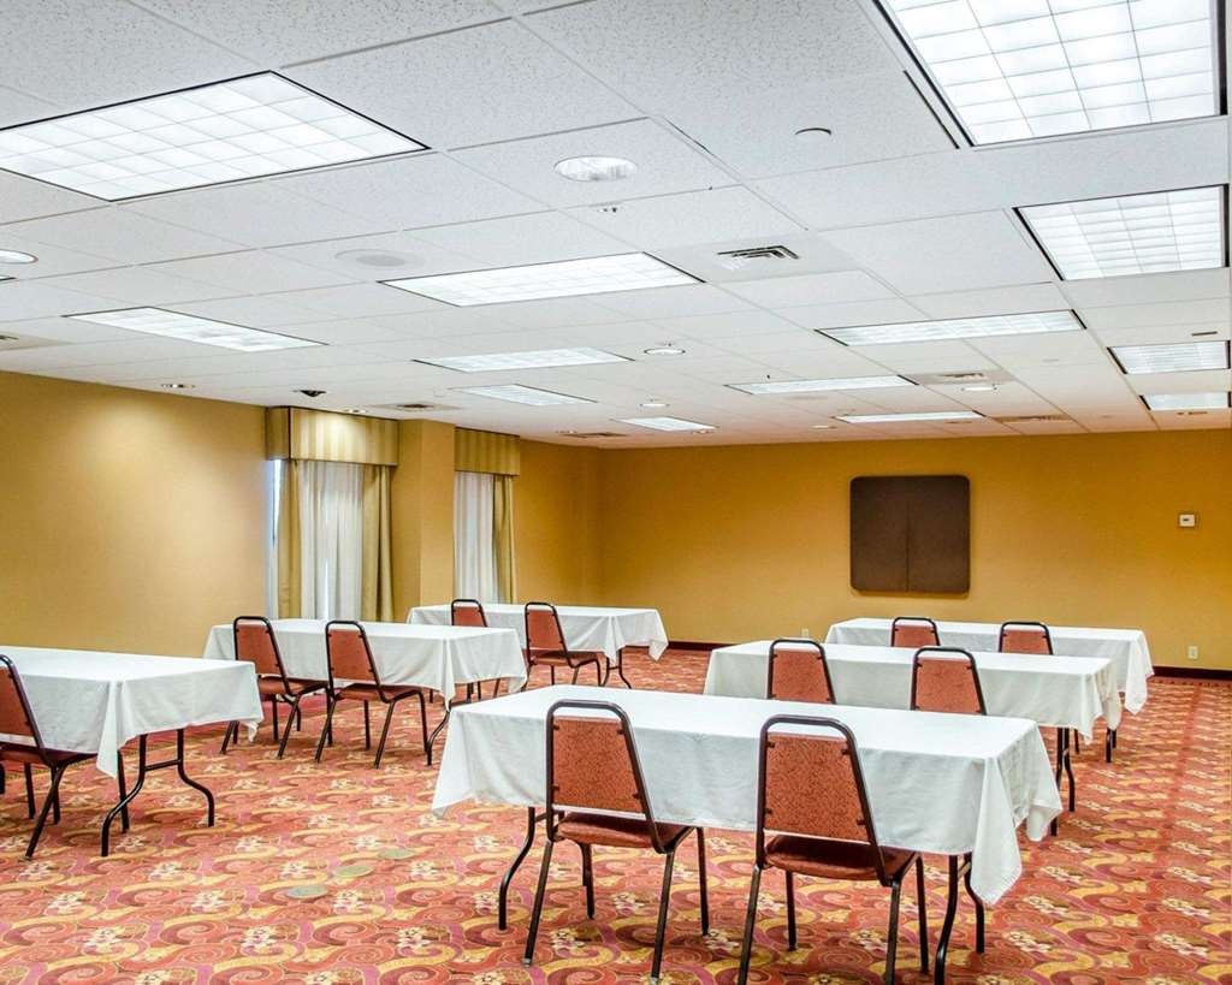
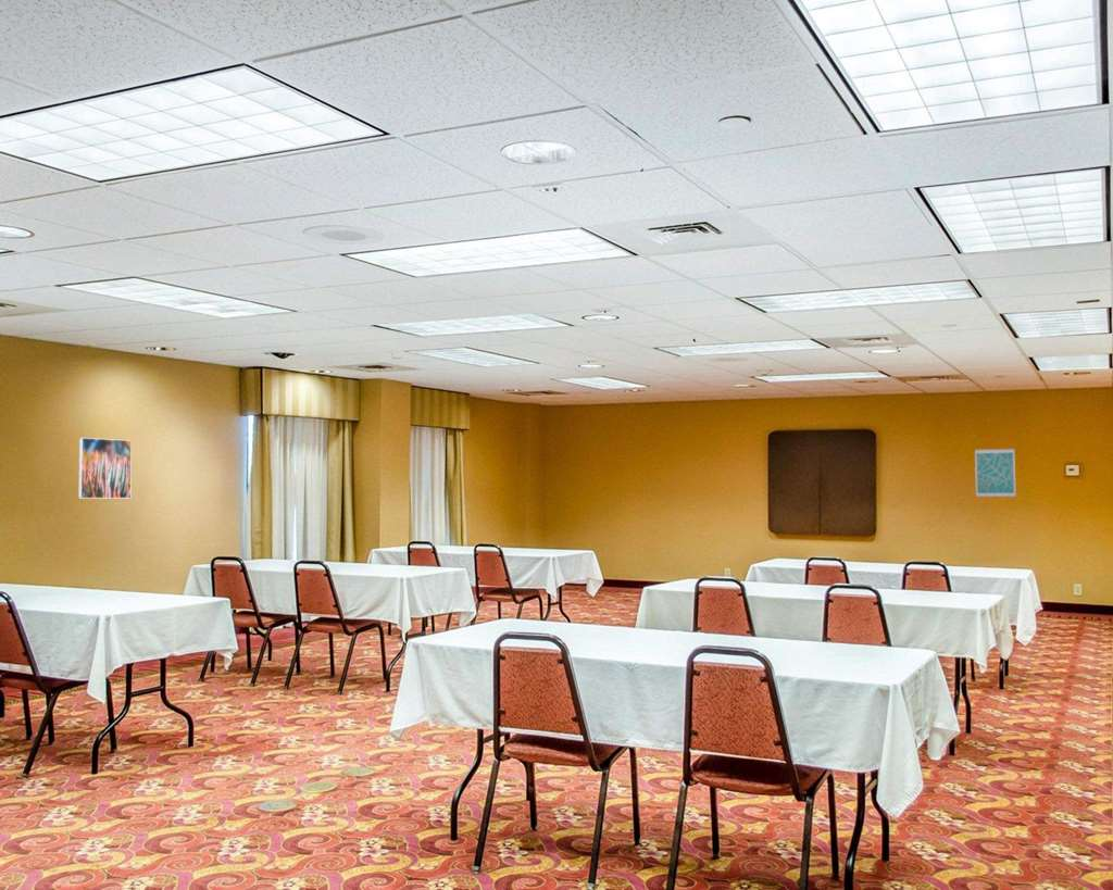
+ wall art [974,448,1017,499]
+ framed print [77,437,133,500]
